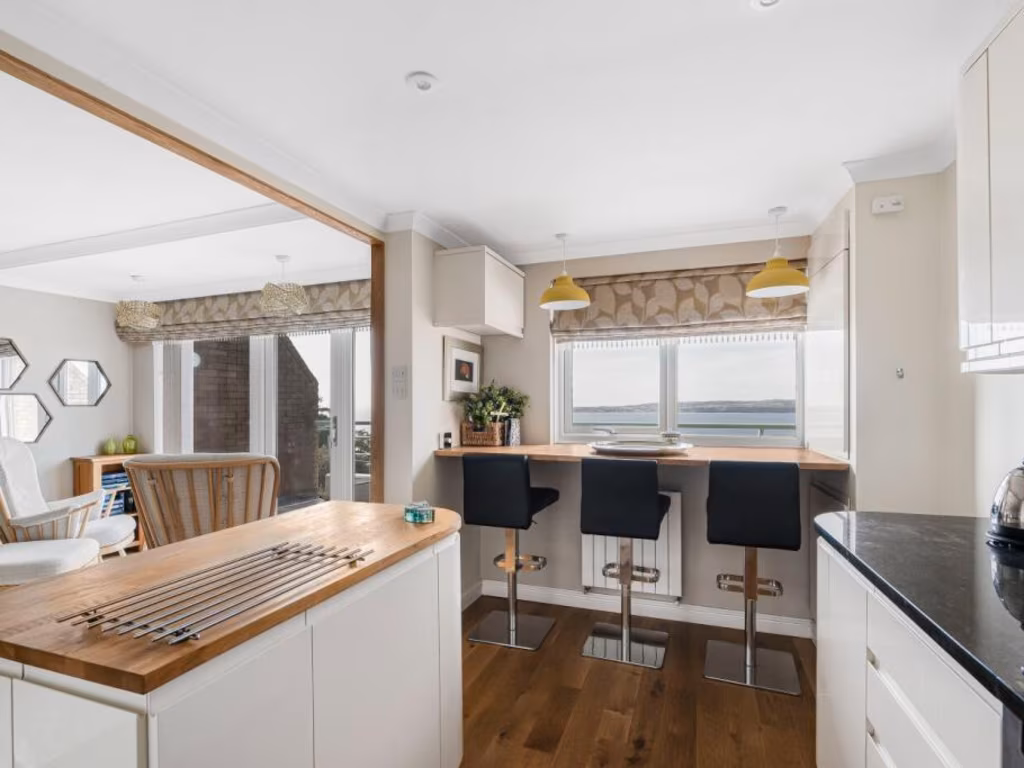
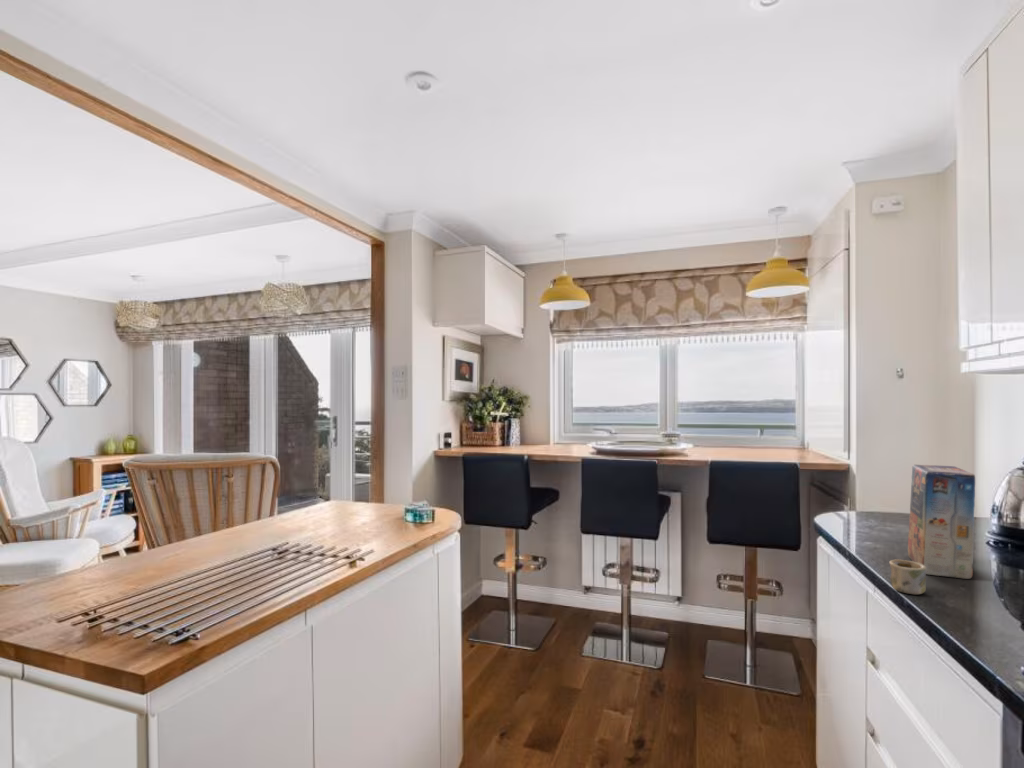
+ cereal box [889,464,976,595]
